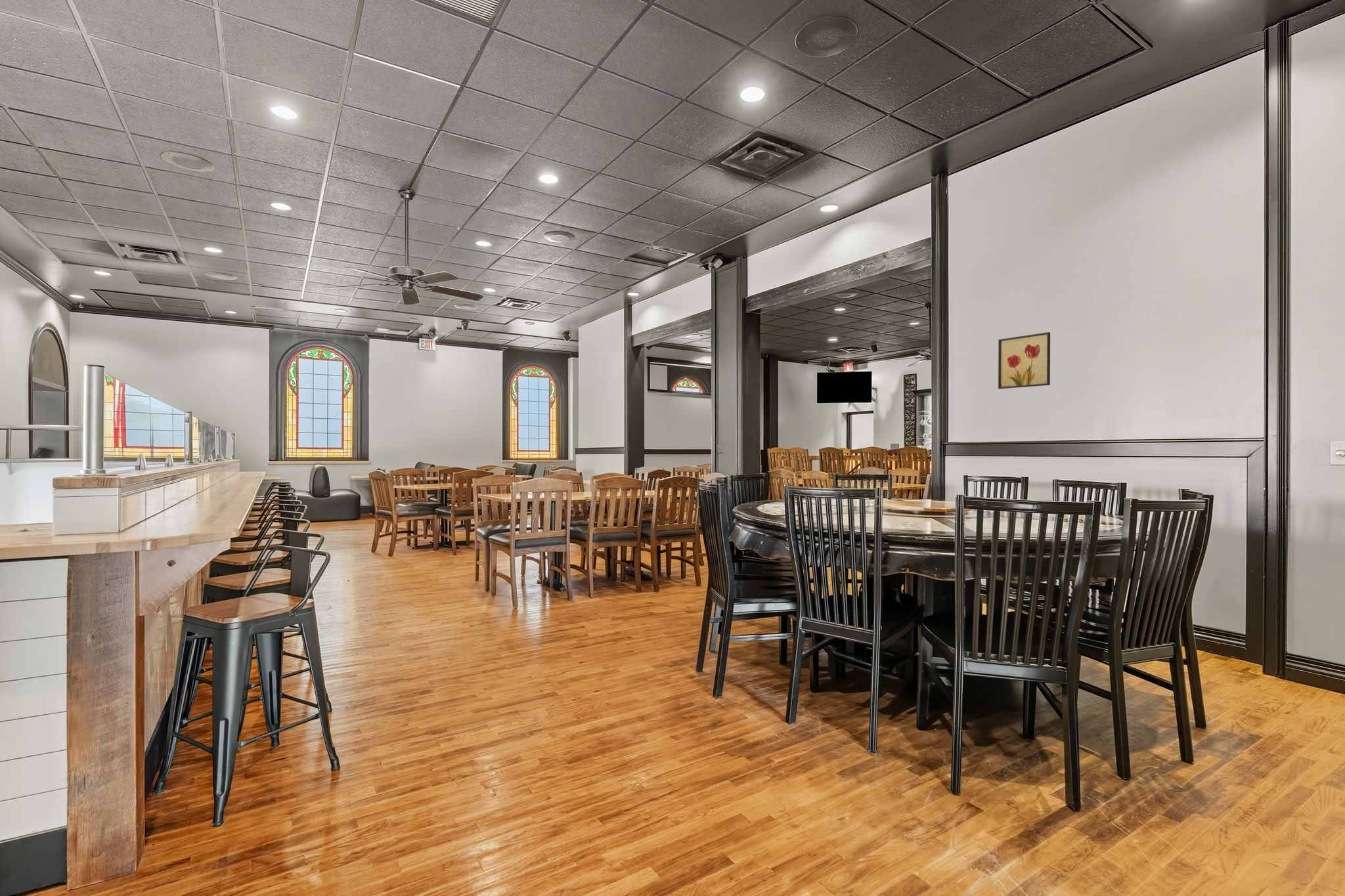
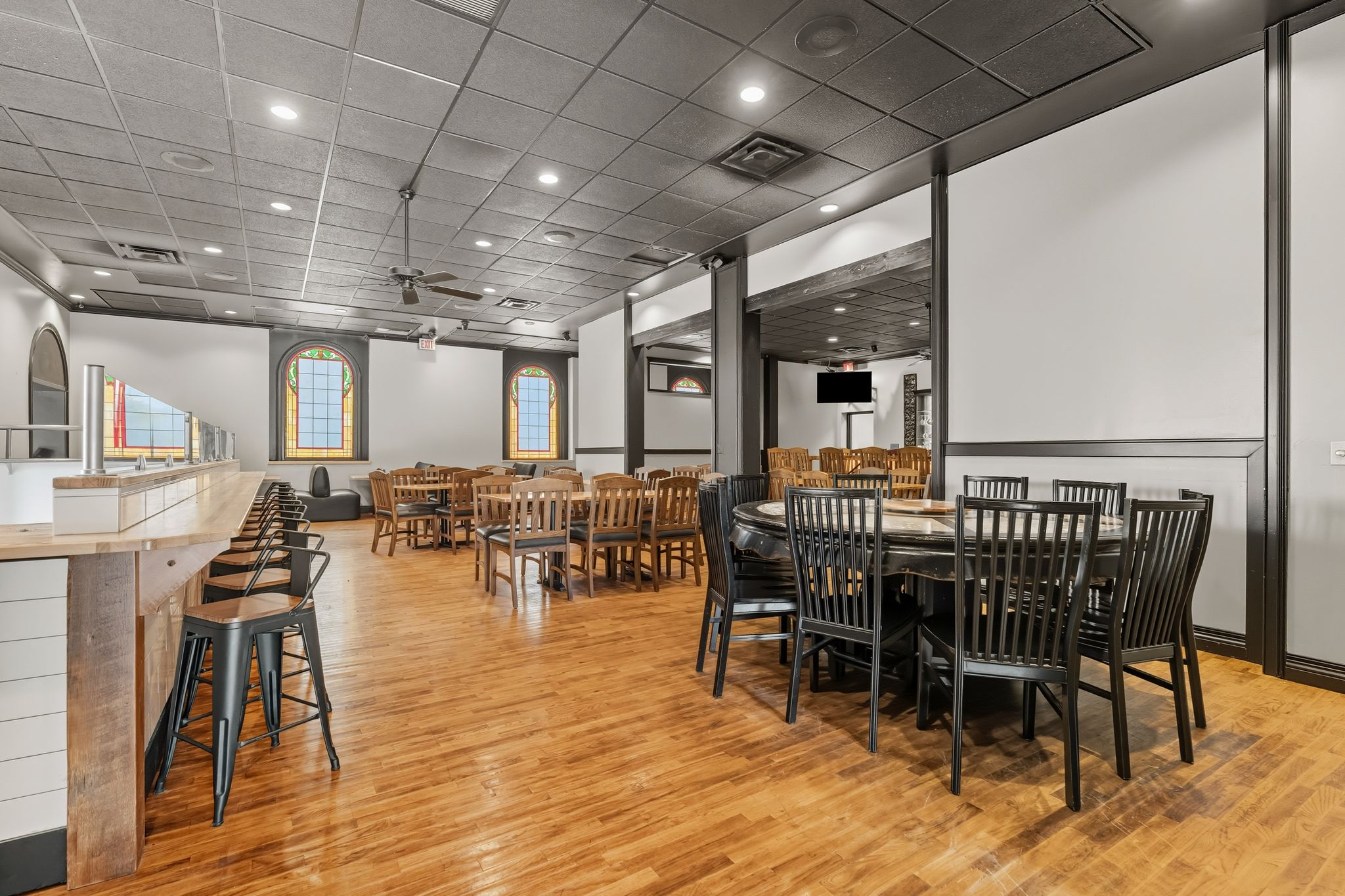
- wall art [998,331,1051,389]
